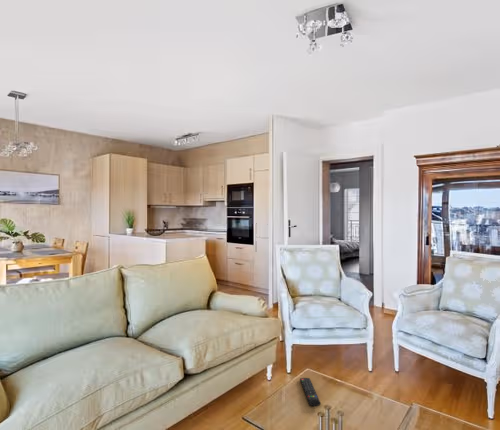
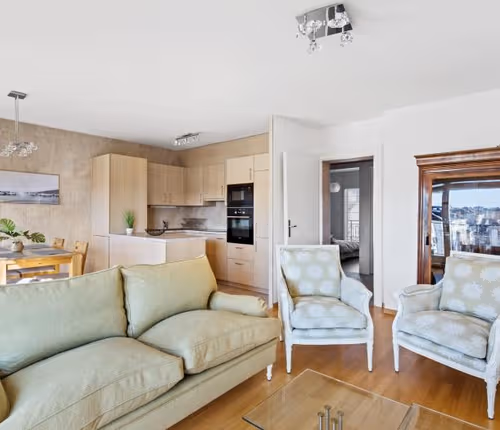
- remote control [299,377,322,407]
